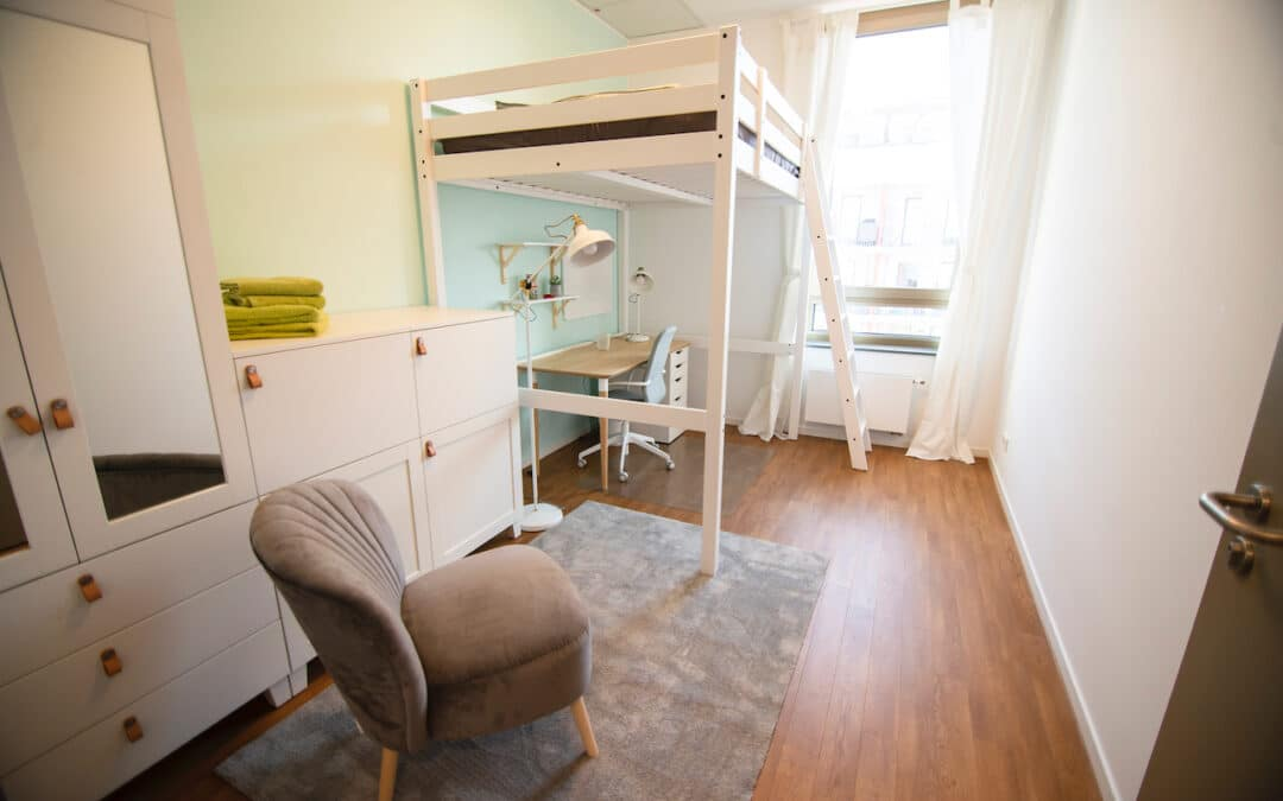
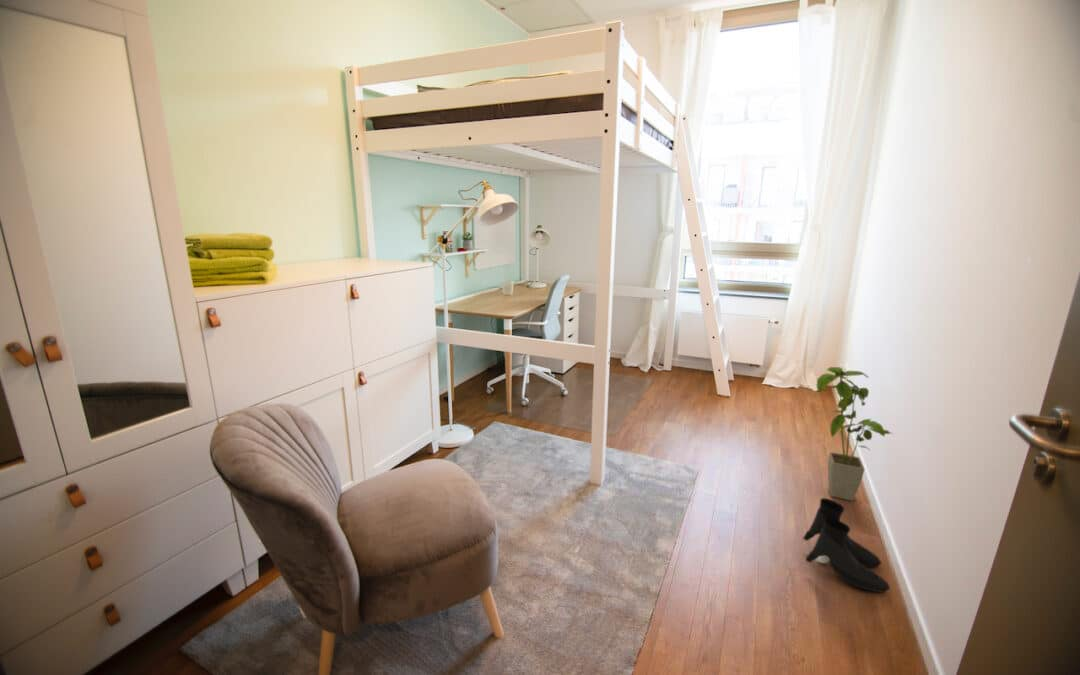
+ house plant [816,366,893,502]
+ boots [802,497,891,594]
